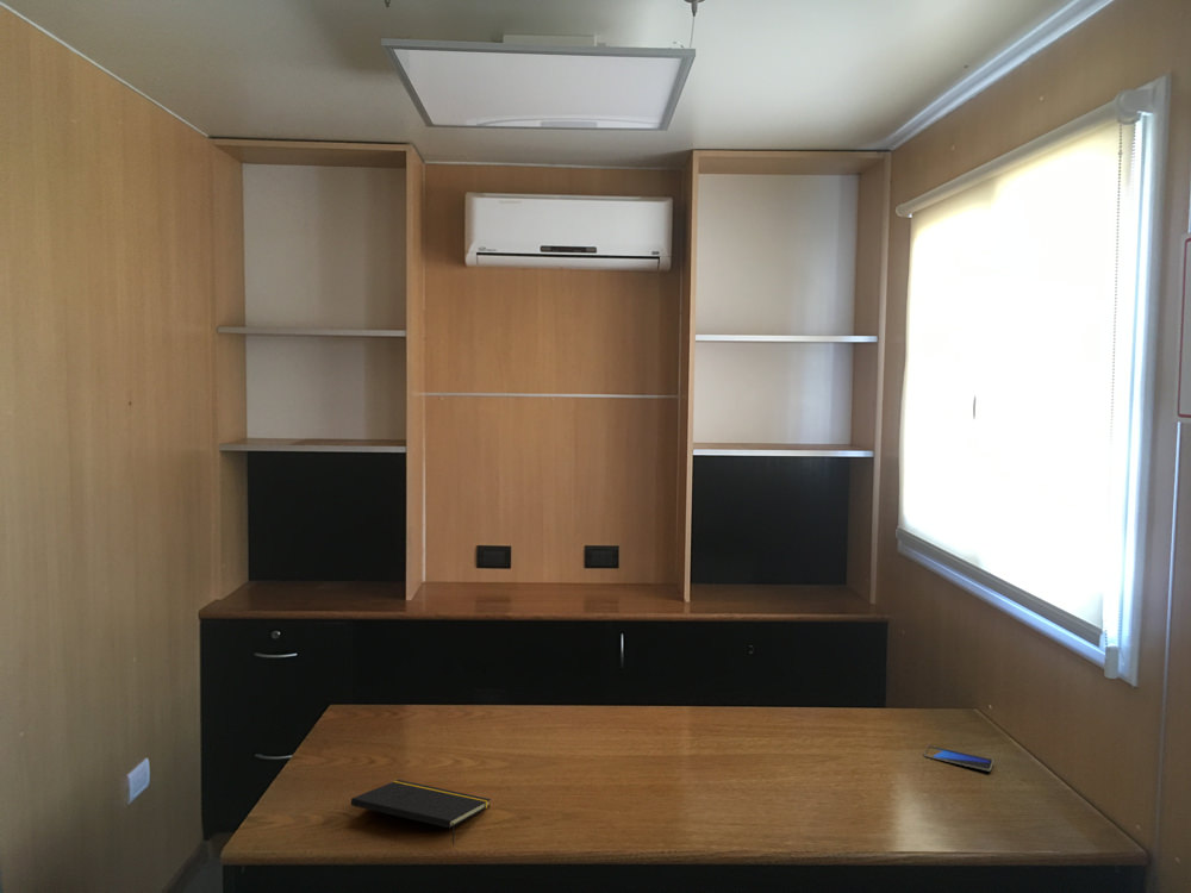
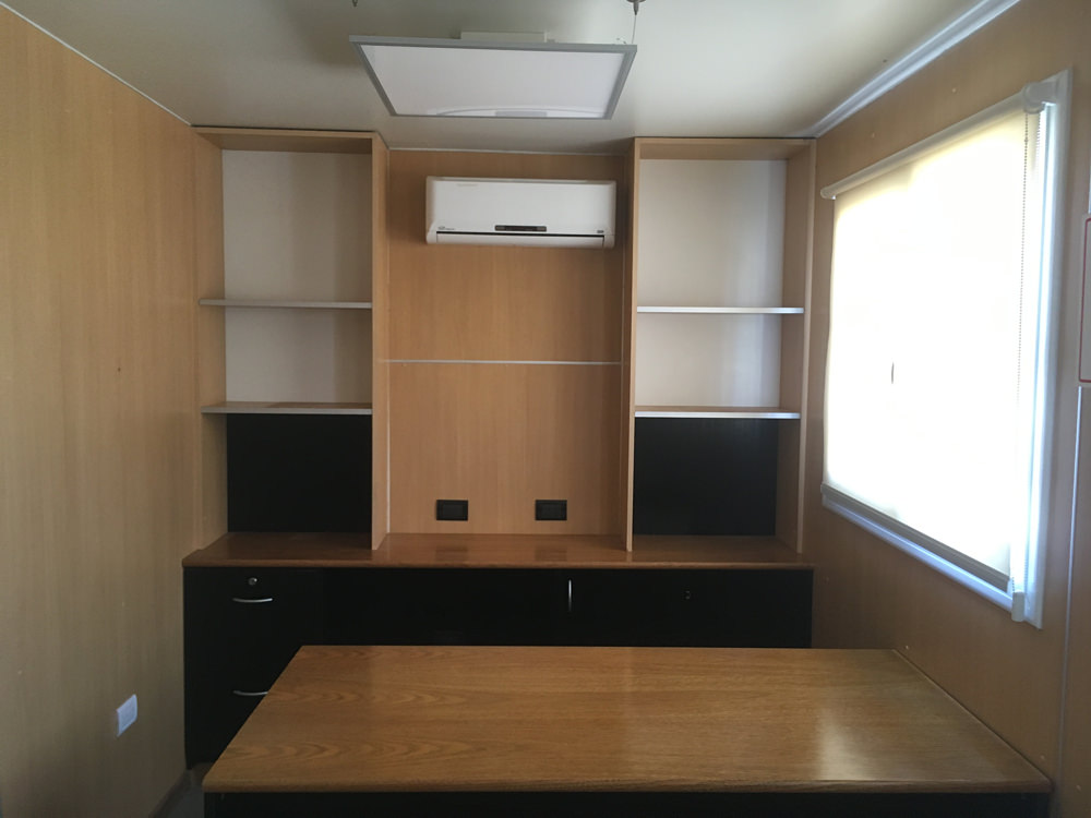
- notepad [350,779,492,845]
- smartphone [923,744,994,773]
